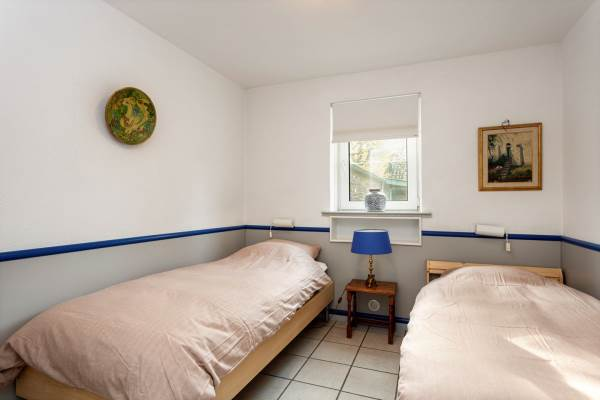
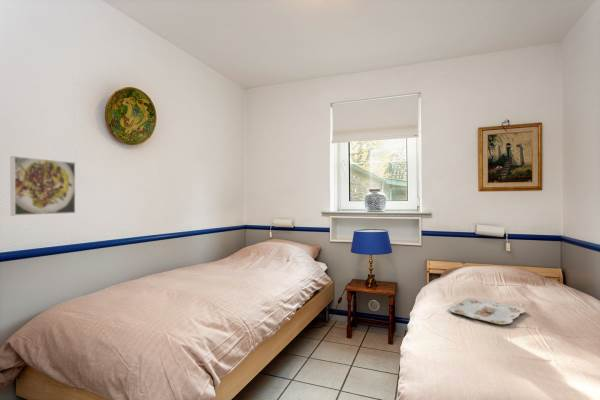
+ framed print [10,155,76,217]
+ serving tray [448,297,526,325]
